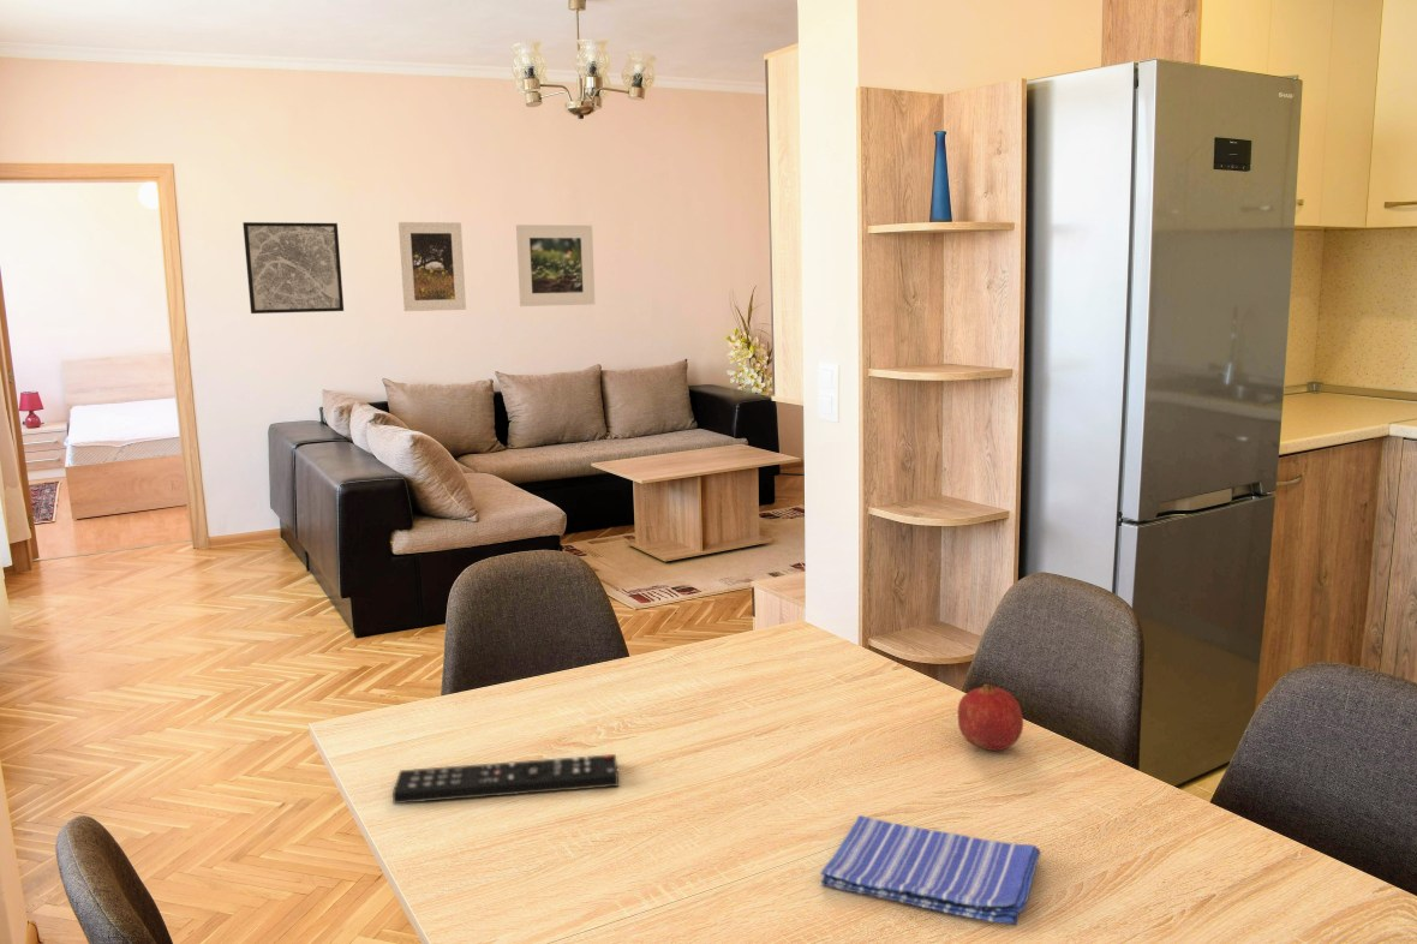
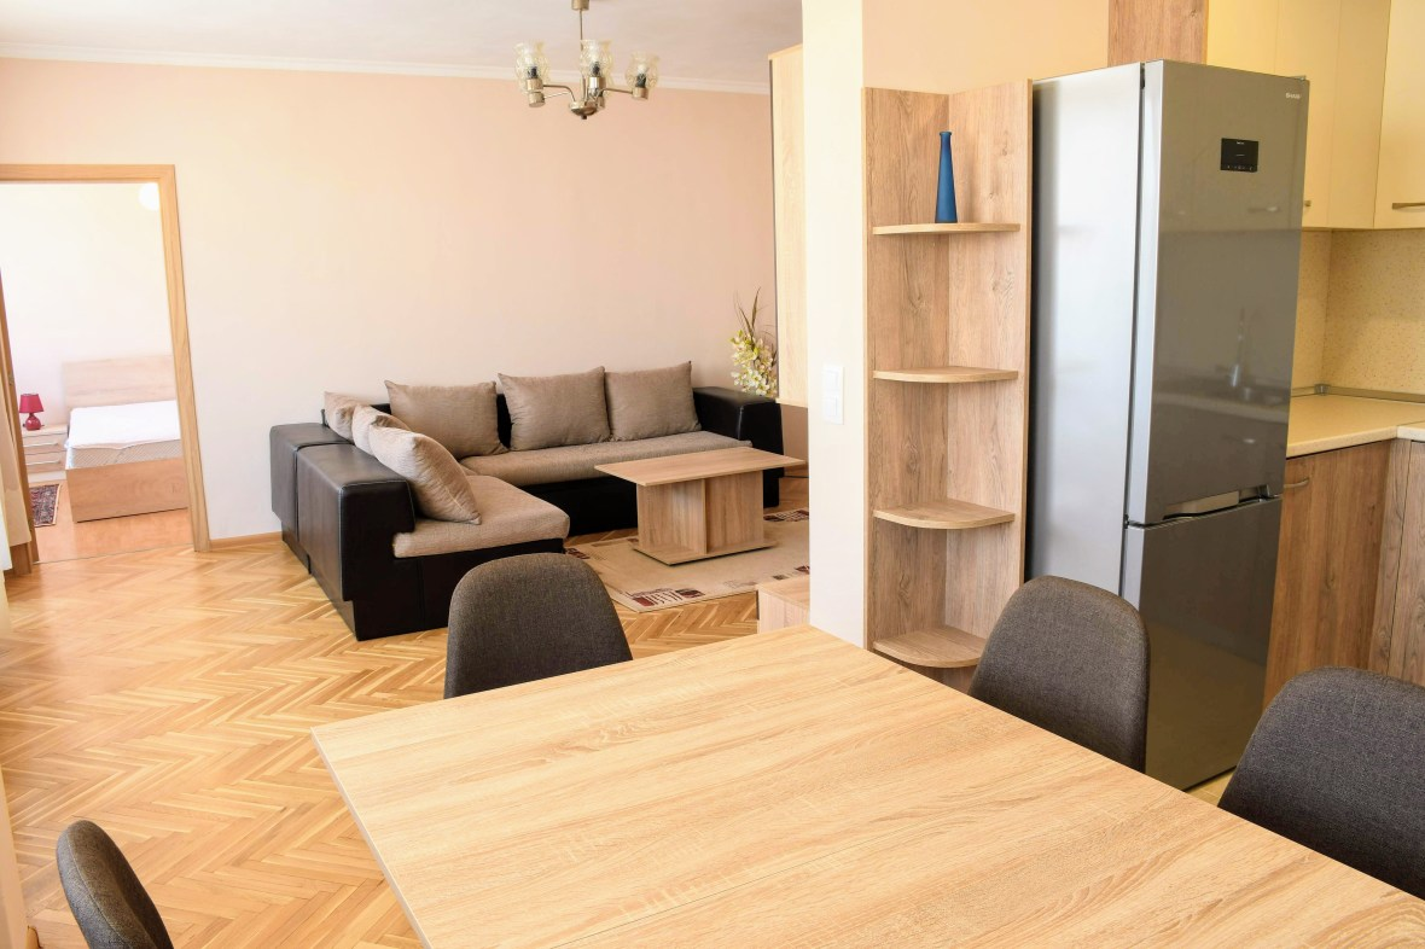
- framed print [397,221,467,312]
- remote control [391,753,621,805]
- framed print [515,223,596,307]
- dish towel [819,814,1042,926]
- wall art [243,221,345,315]
- fruit [957,683,1024,752]
